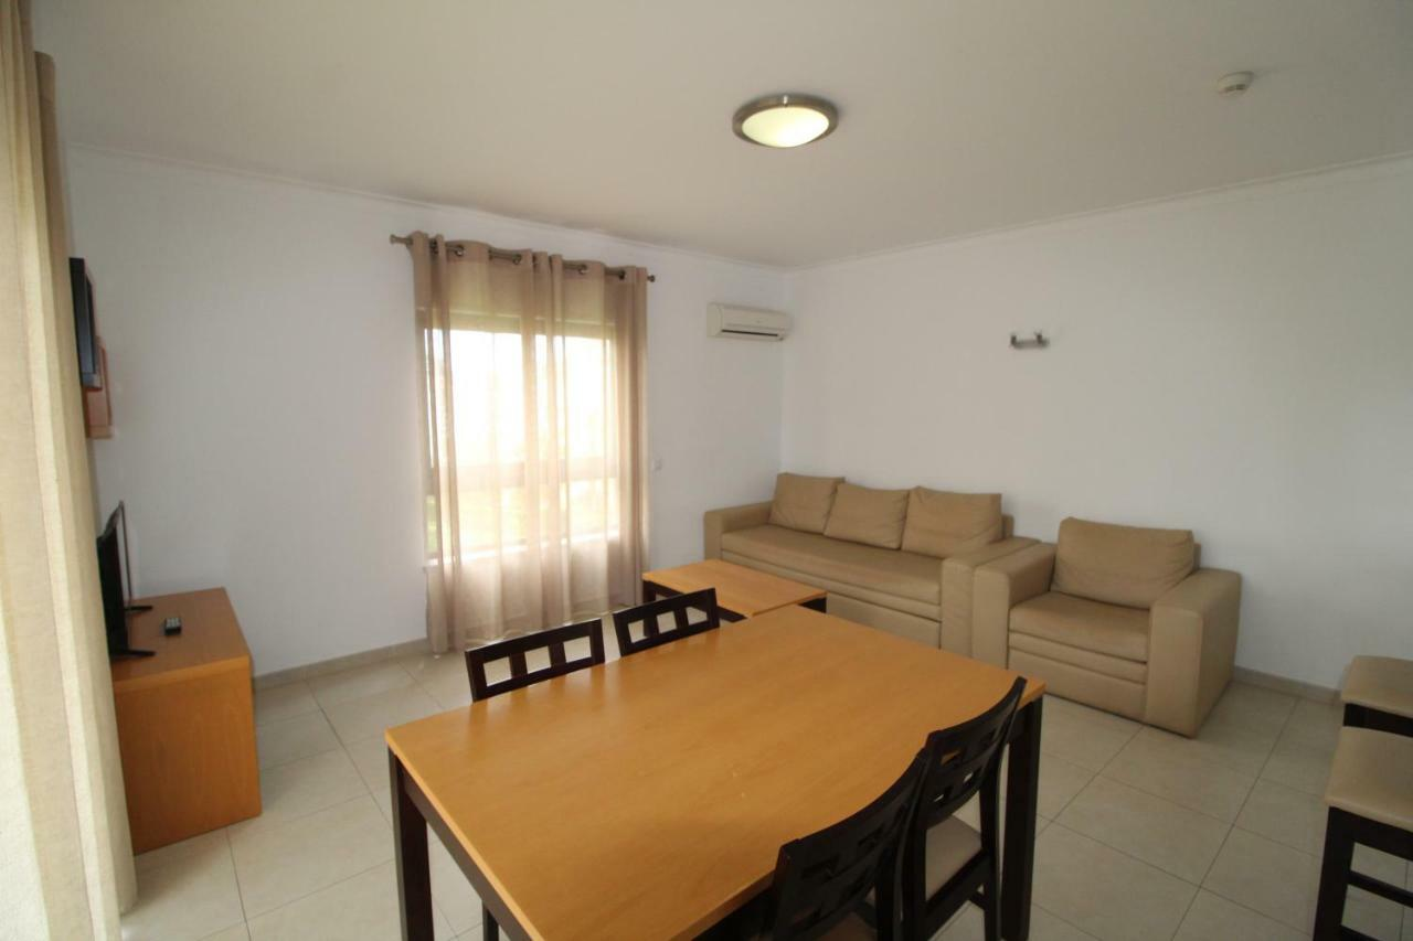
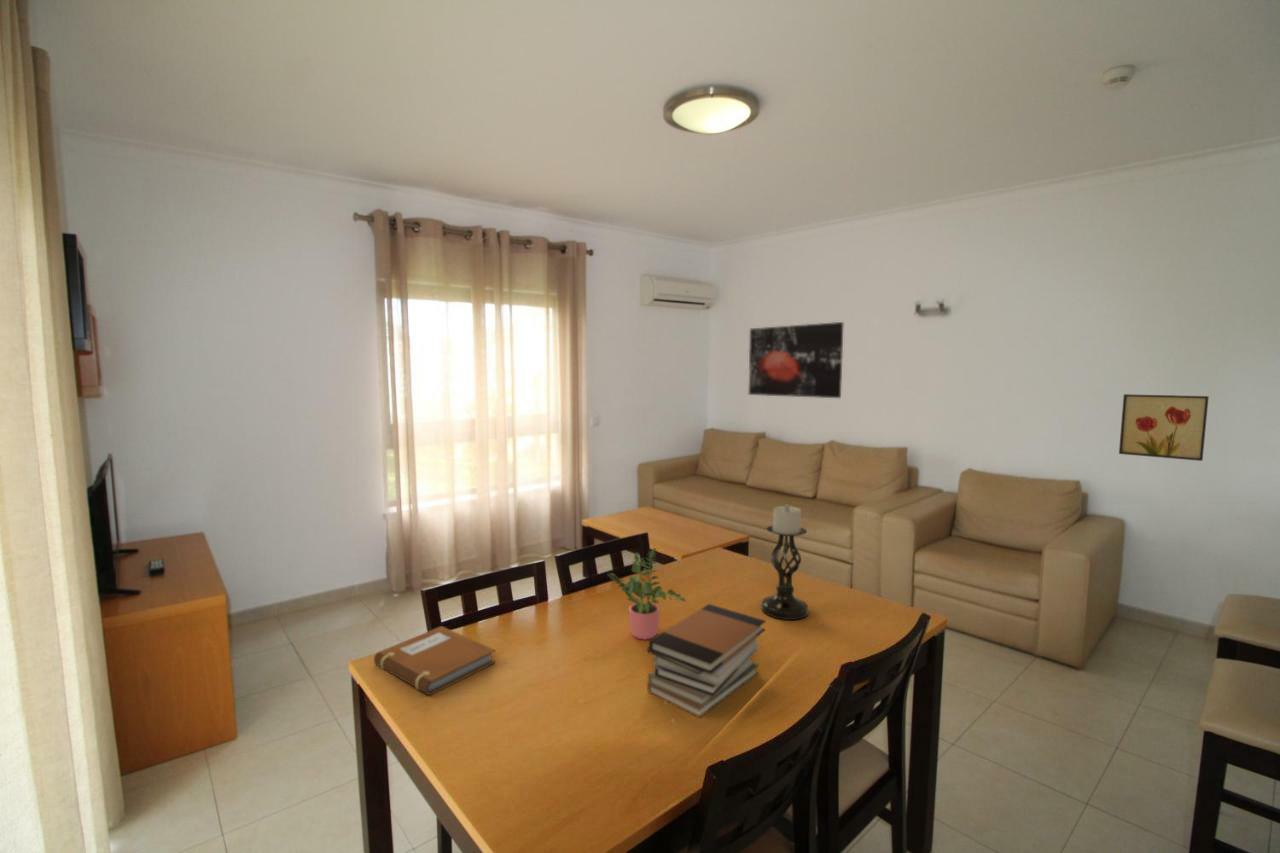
+ book stack [646,603,767,719]
+ potted plant [606,547,687,641]
+ wall art [748,321,844,399]
+ candle holder [760,503,810,621]
+ notebook [373,625,496,696]
+ wall art [1118,393,1210,462]
